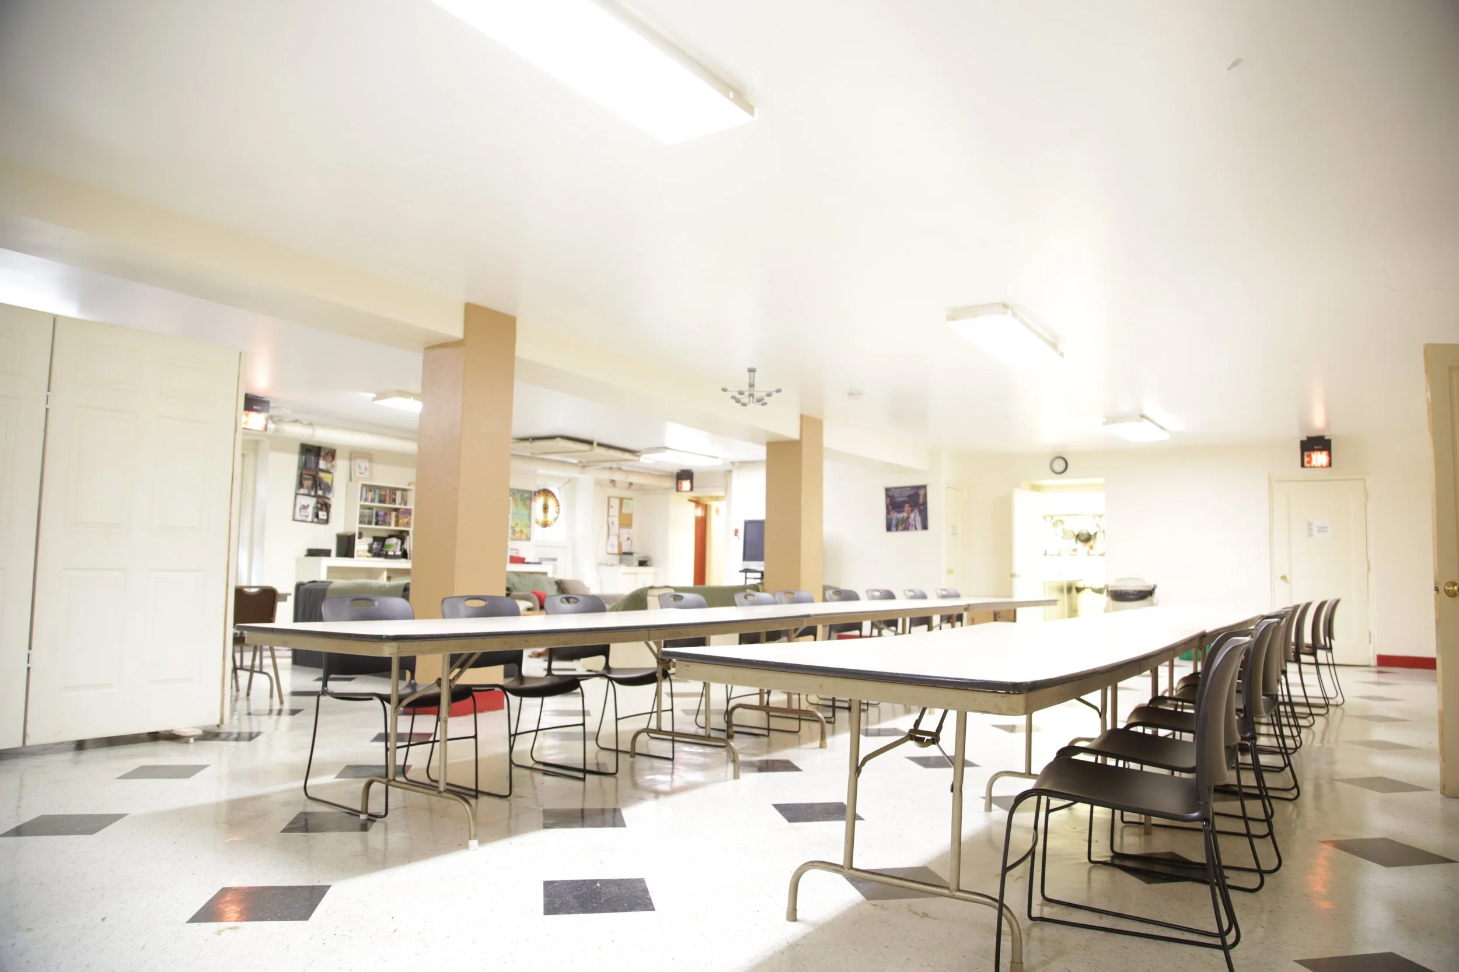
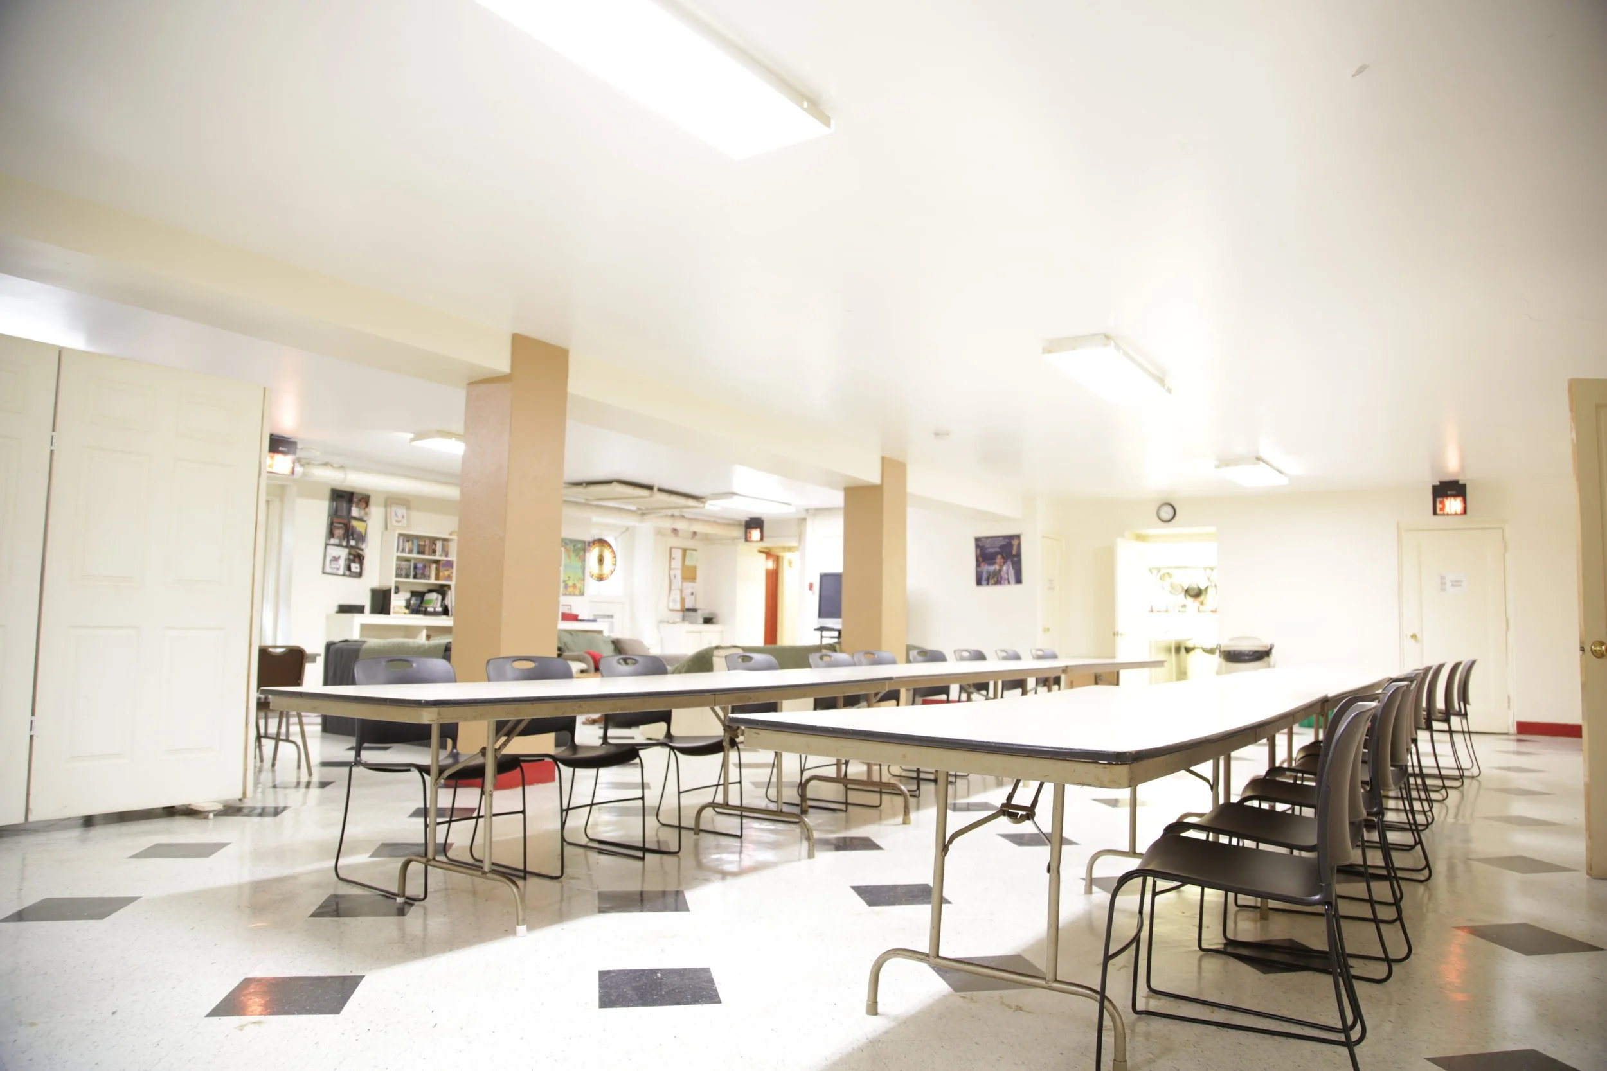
- ceiling light fixture [721,367,783,407]
